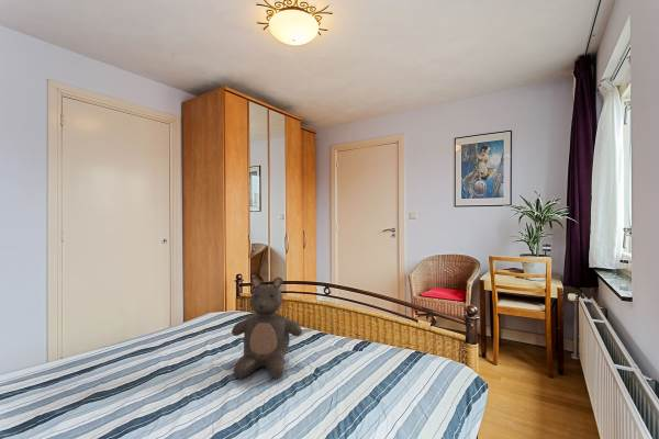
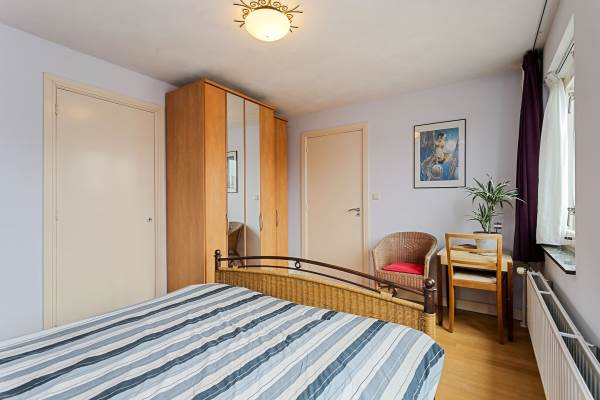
- teddy bear [231,277,303,380]
